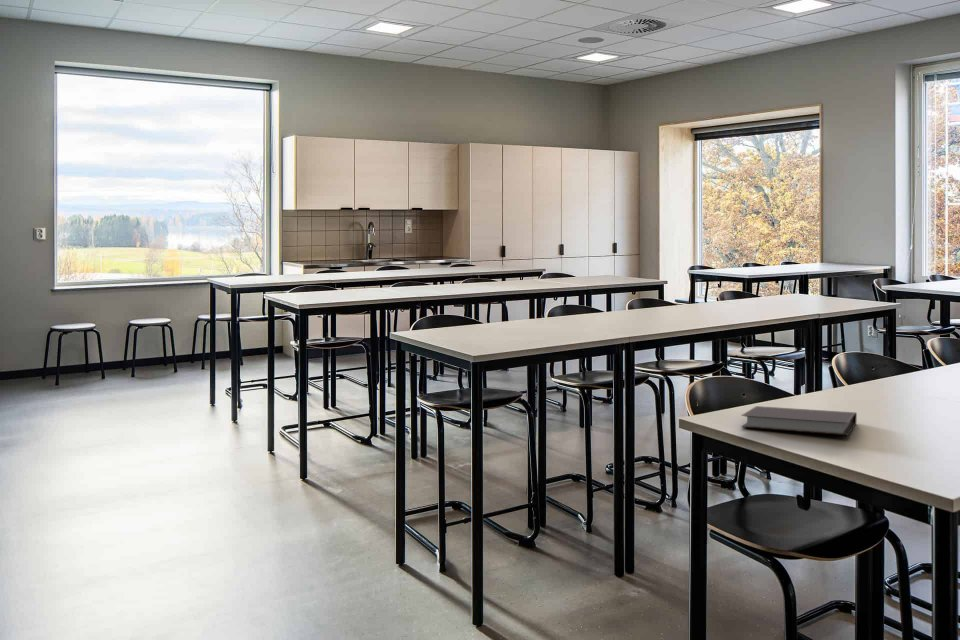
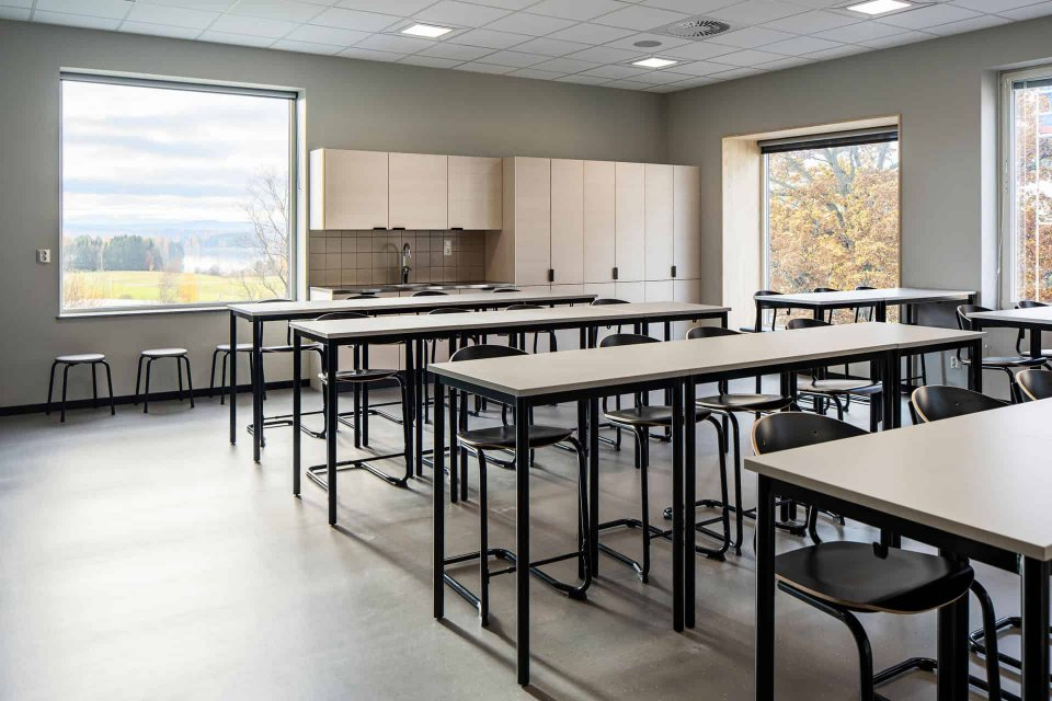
- notebook [740,405,858,436]
